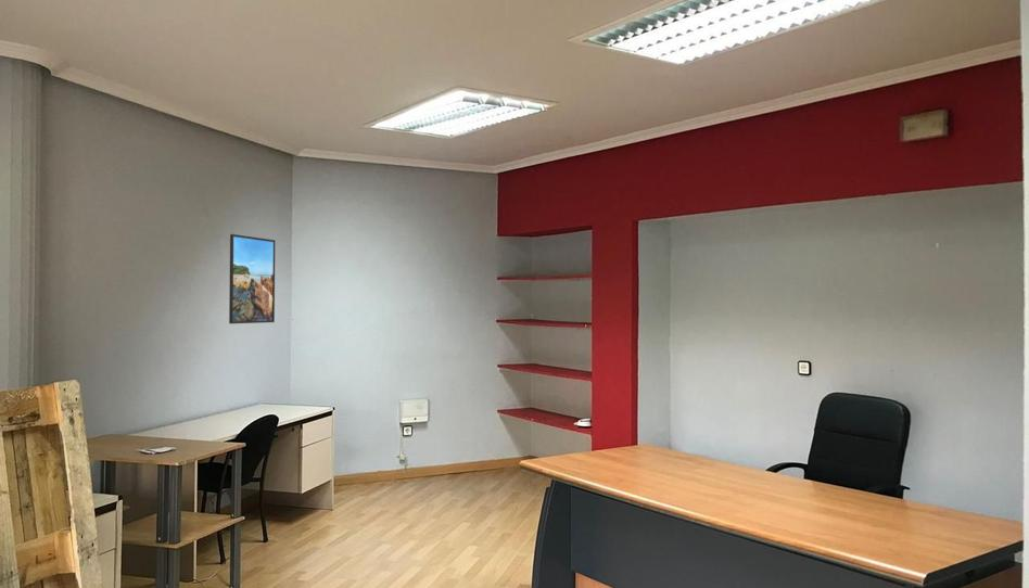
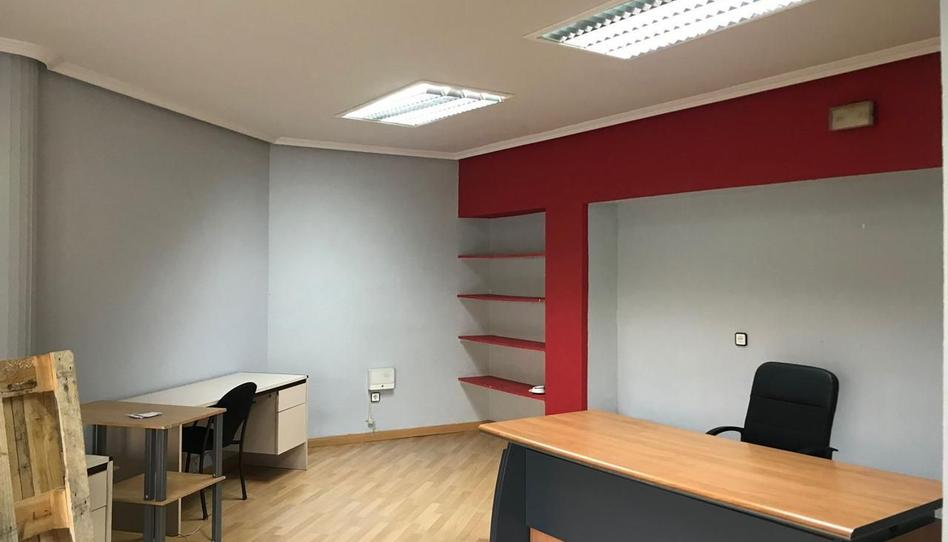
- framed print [228,233,276,324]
